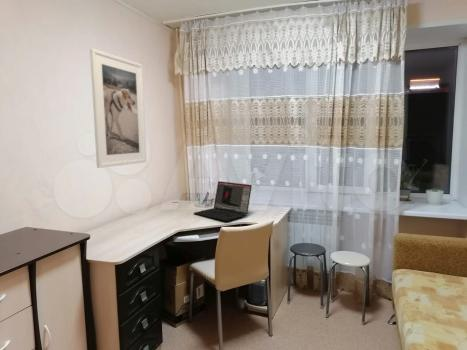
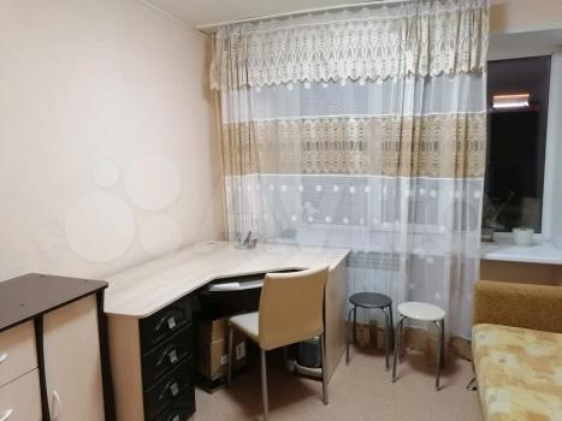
- laptop [193,181,253,222]
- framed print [89,47,148,169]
